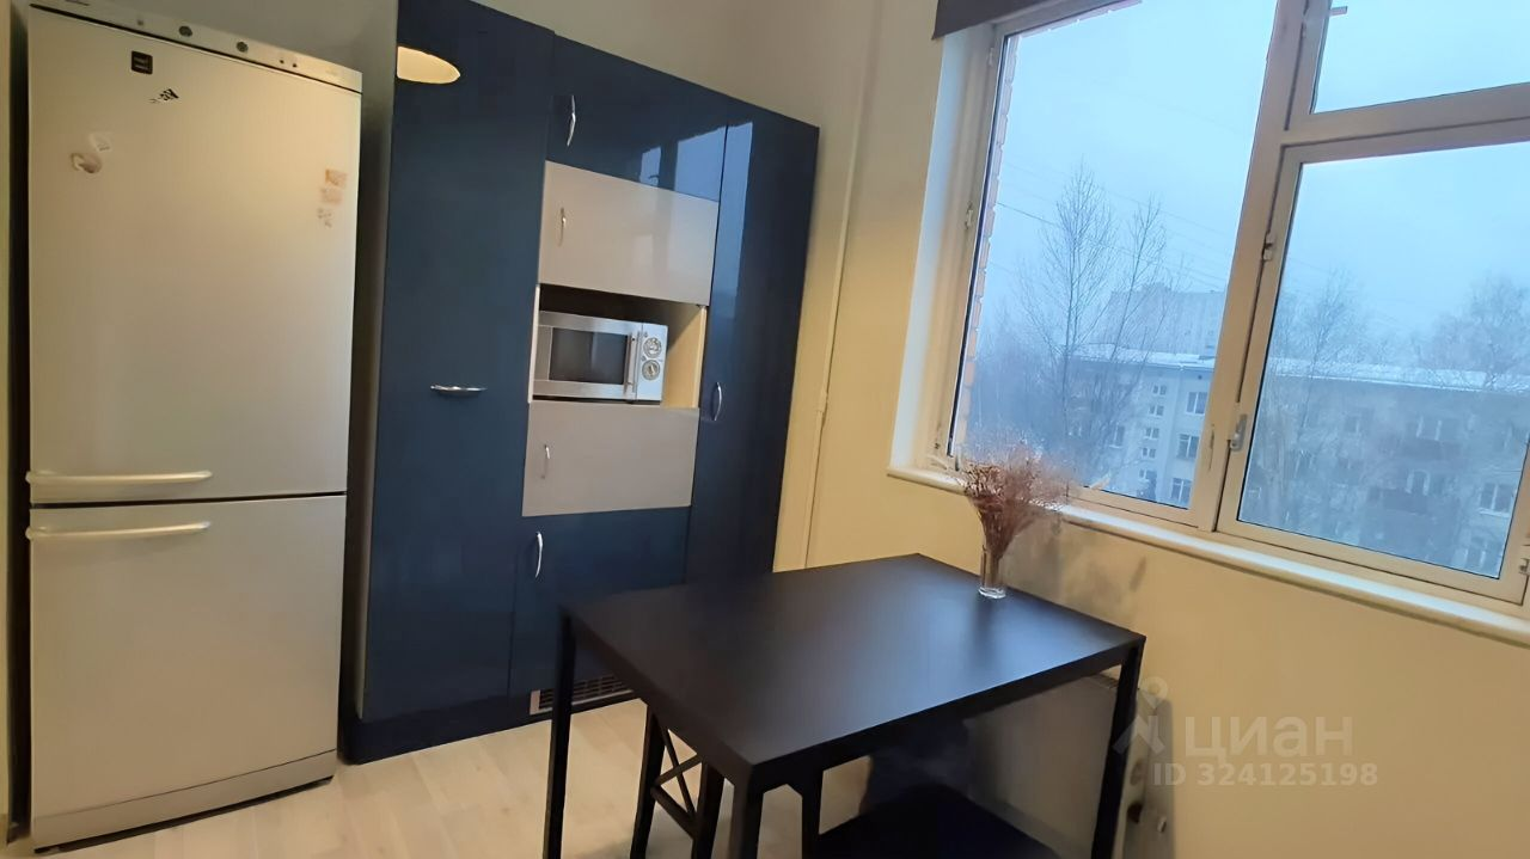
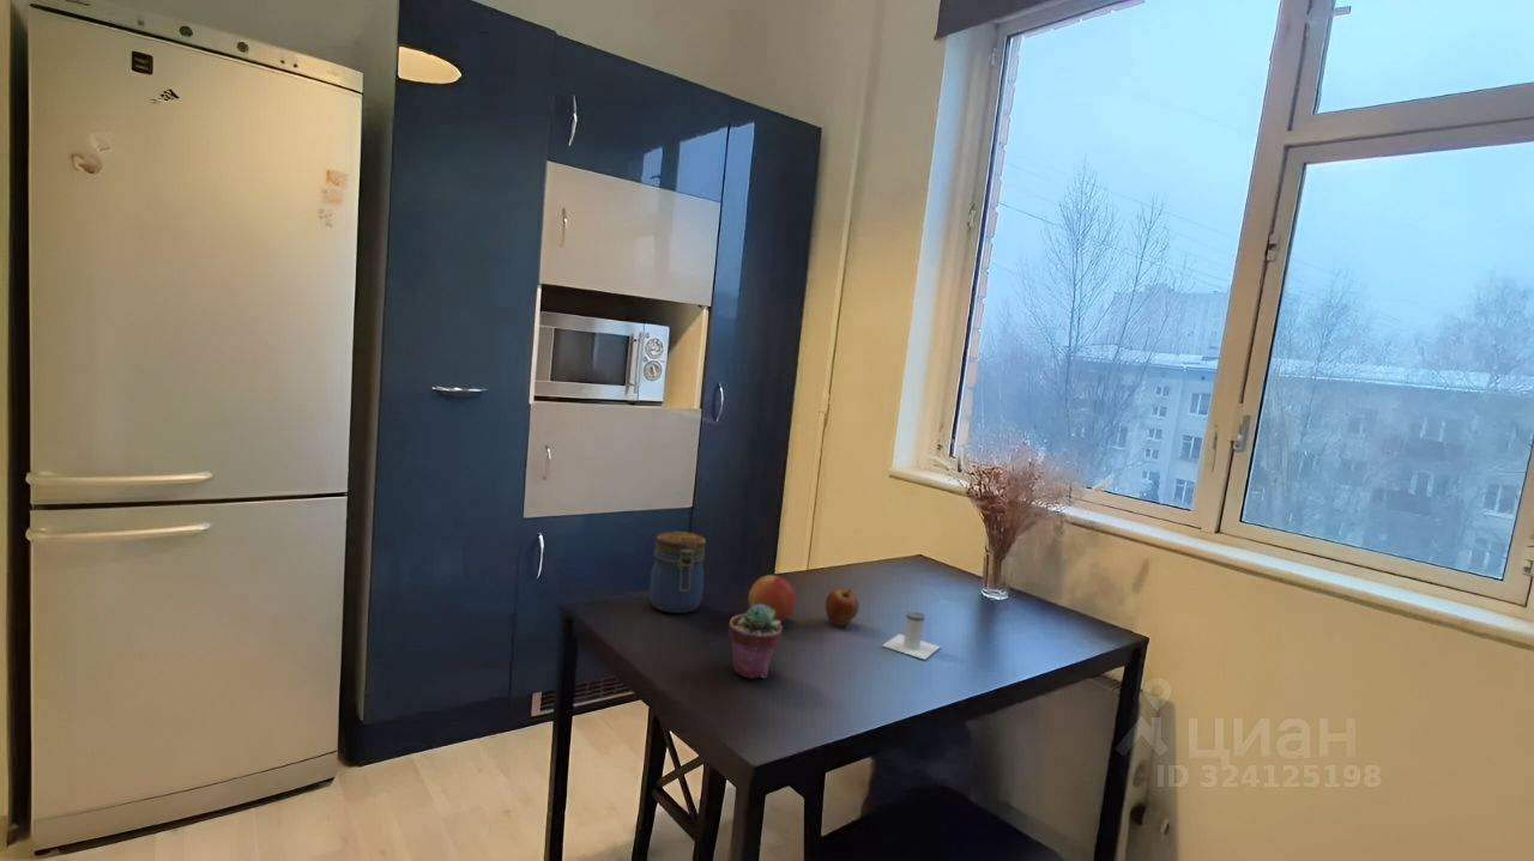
+ jar [648,530,707,614]
+ fruit [825,588,860,626]
+ salt shaker [881,611,942,661]
+ potted succulent [727,604,784,680]
+ apple [747,574,797,623]
